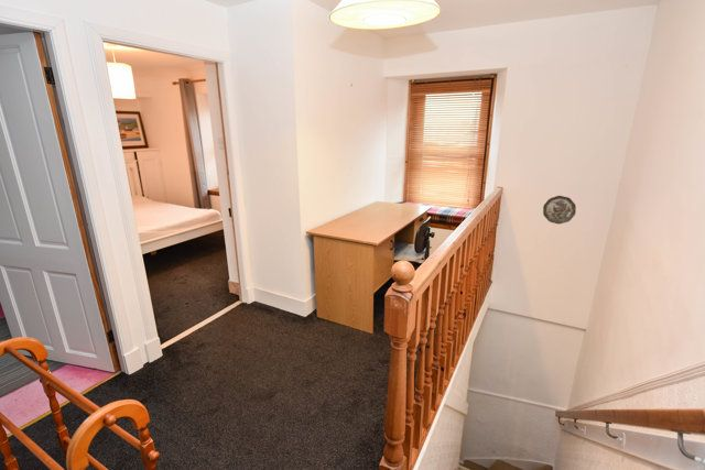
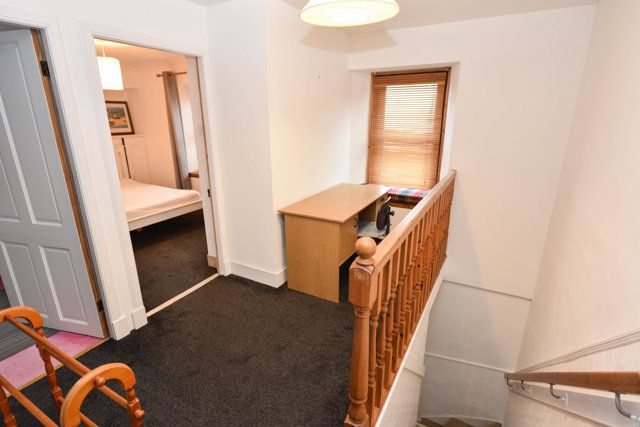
- decorative plate [542,195,577,225]
